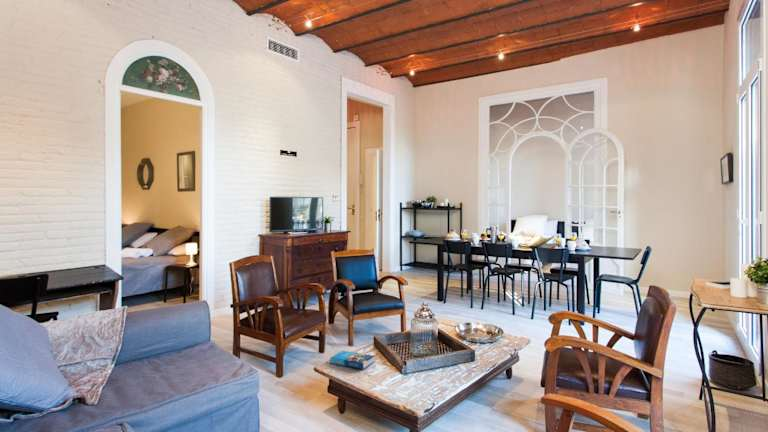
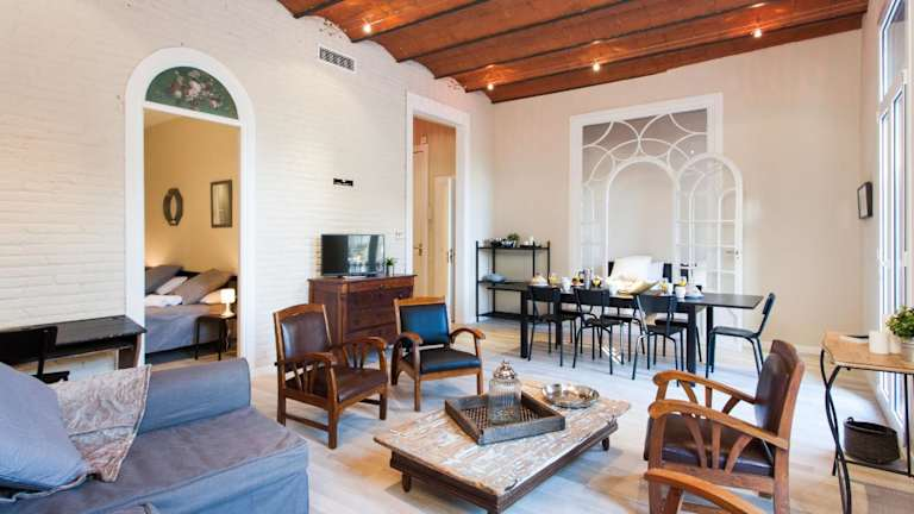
- book [329,350,376,370]
